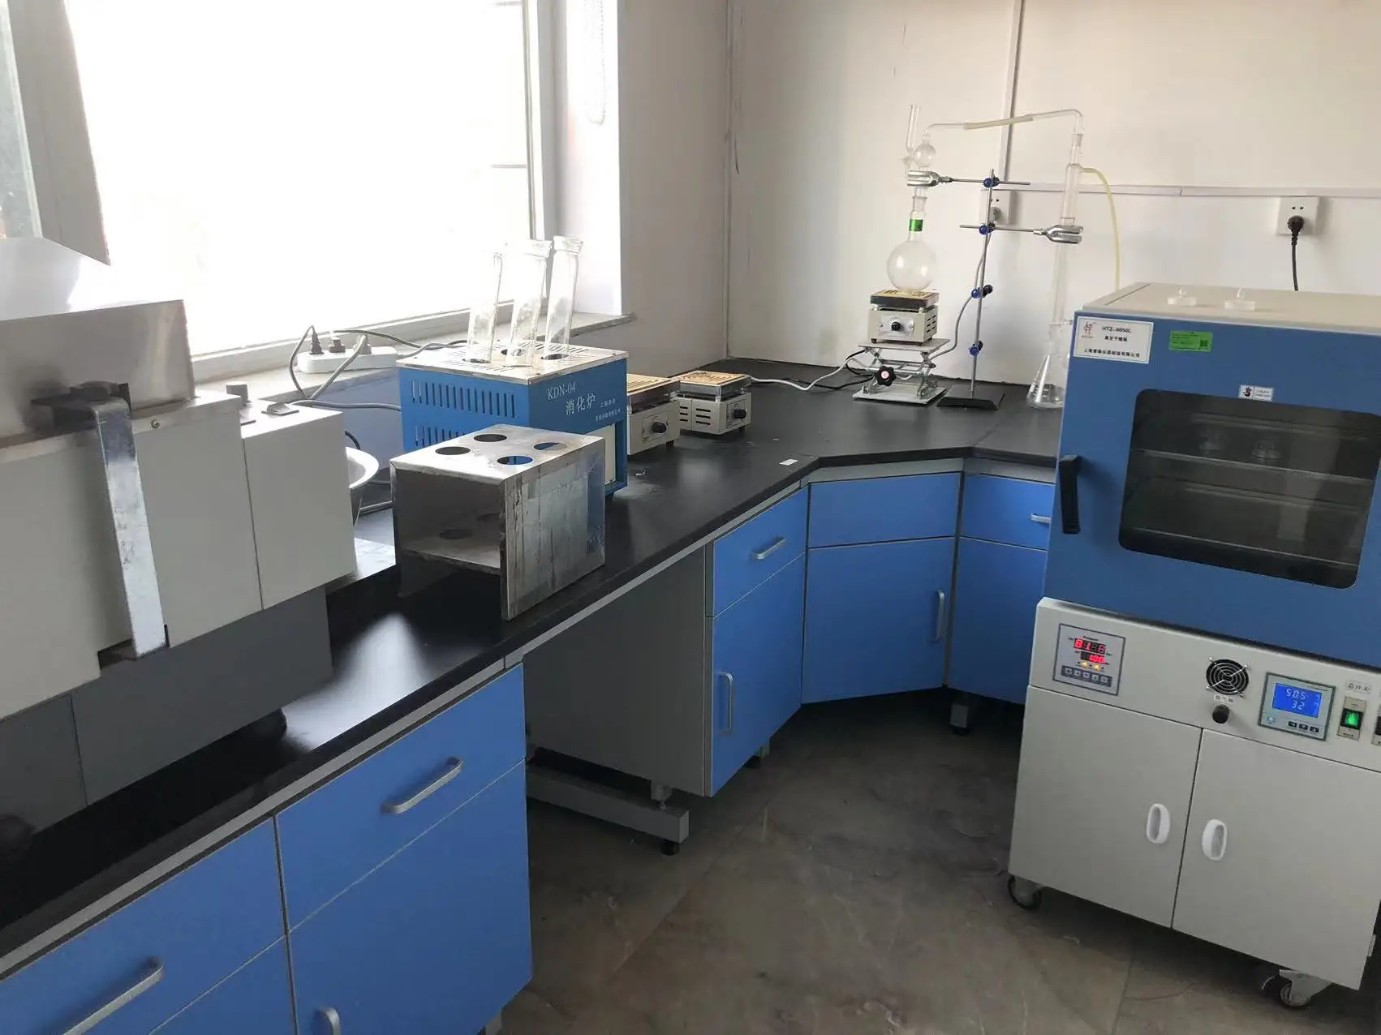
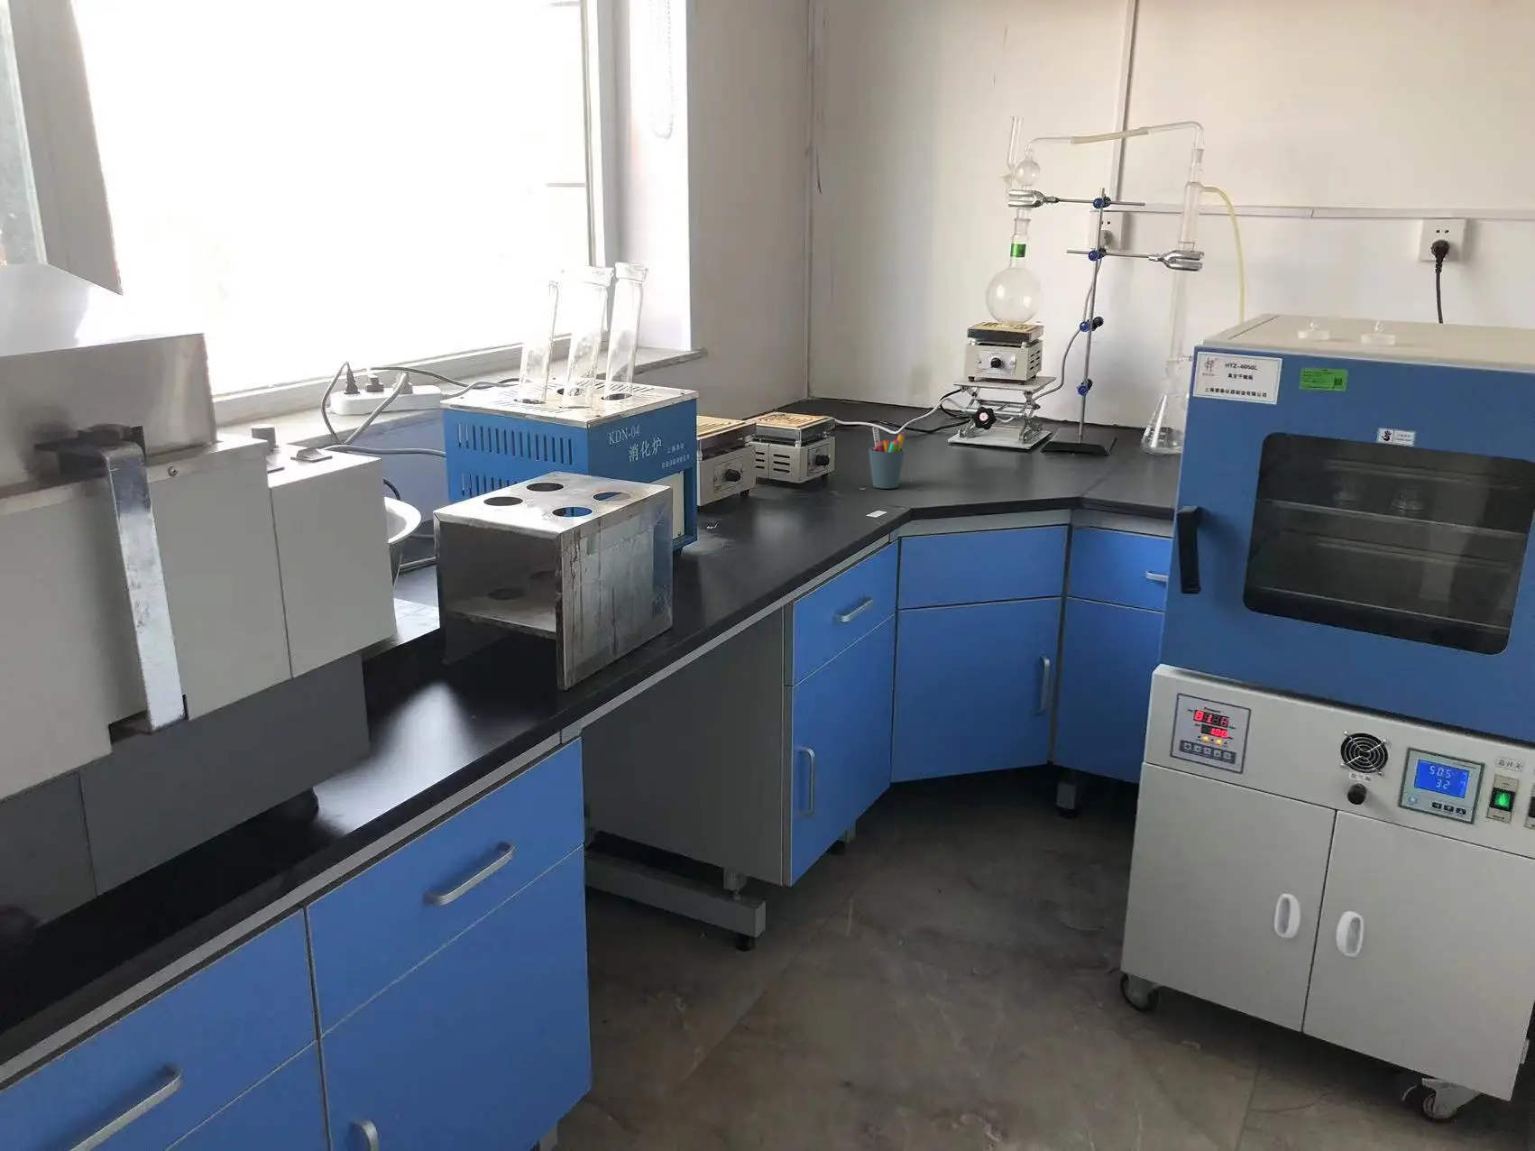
+ pen holder [869,426,905,488]
